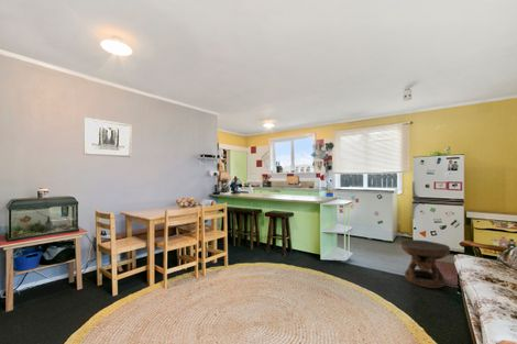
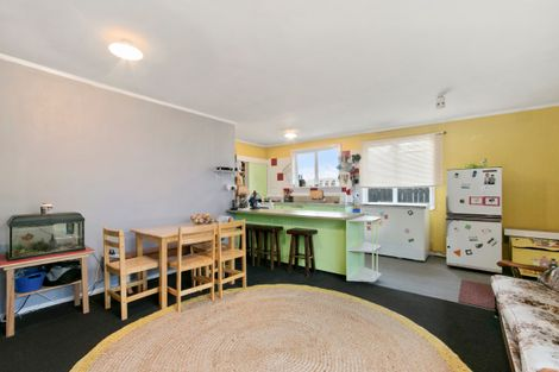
- wall art [82,116,132,158]
- side table [399,238,451,289]
